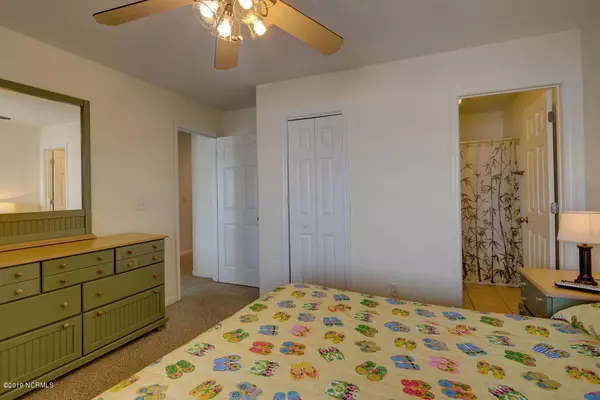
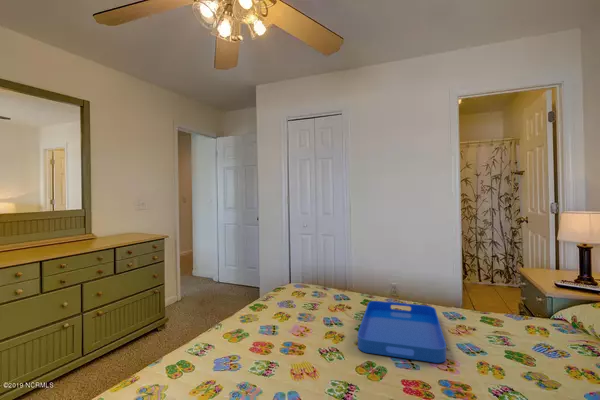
+ serving tray [357,300,447,364]
